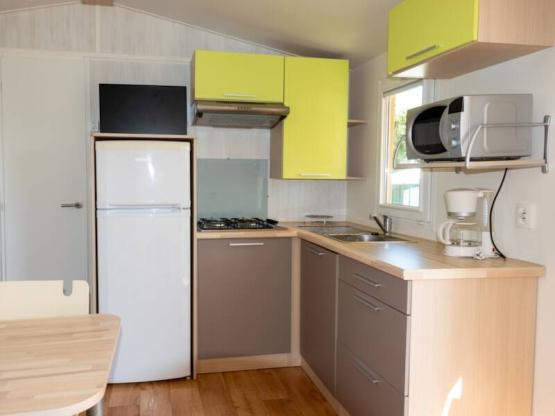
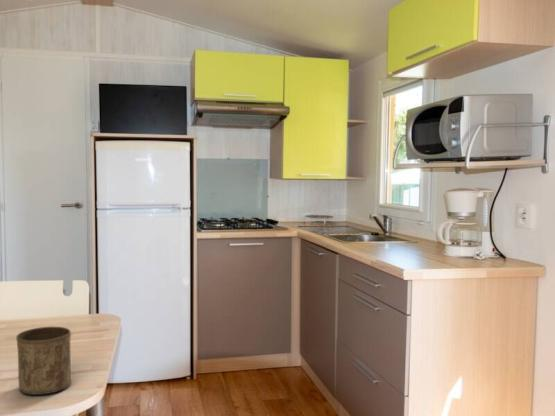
+ cup [15,326,72,396]
